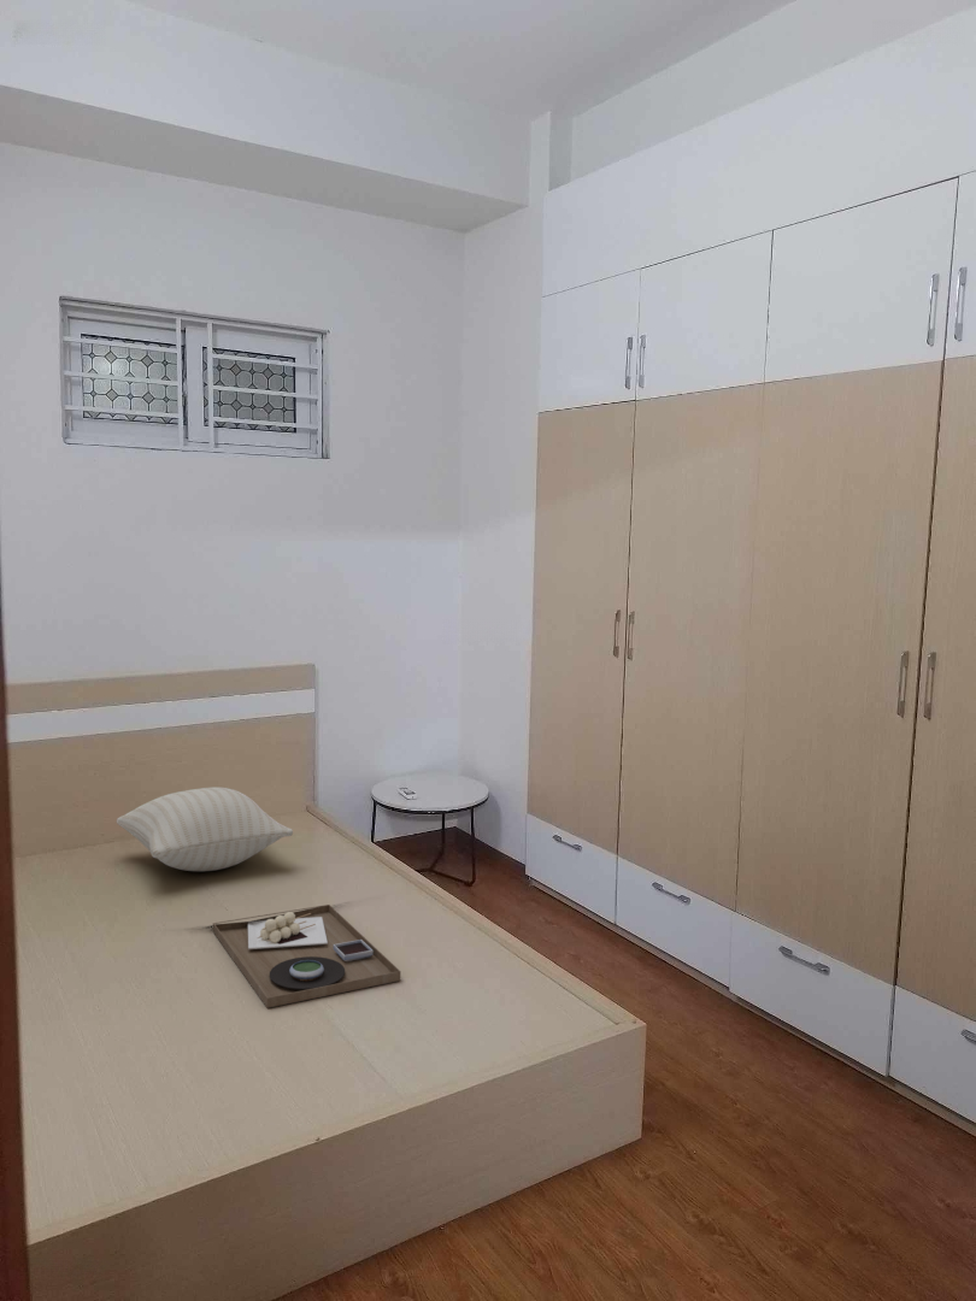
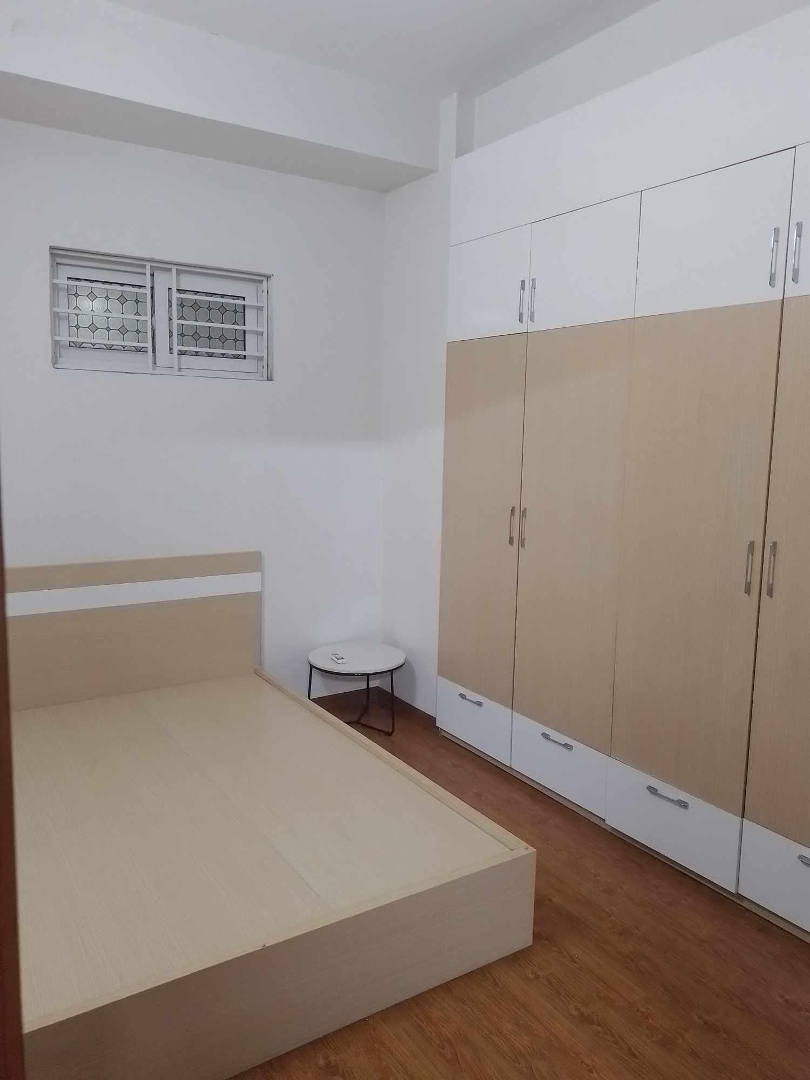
- pillow [116,787,294,872]
- platter [212,903,401,1009]
